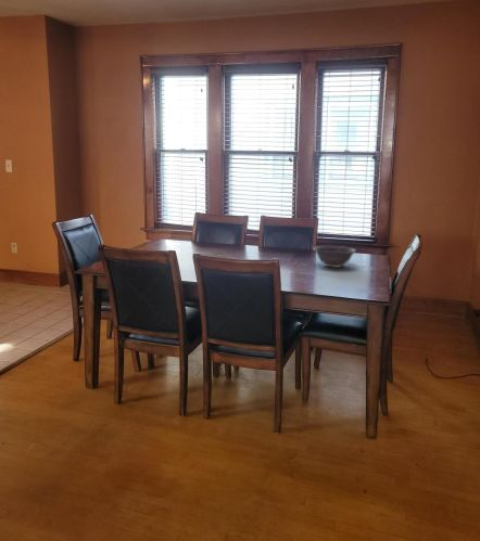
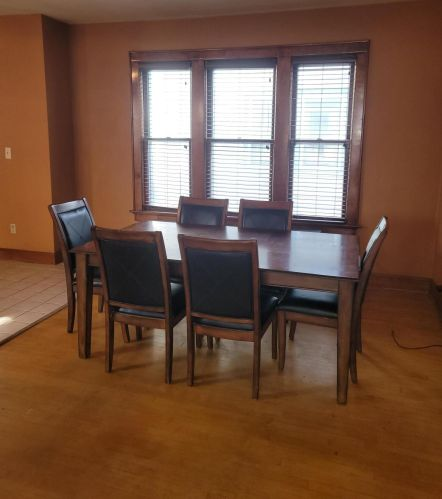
- decorative bowl [312,245,358,269]
